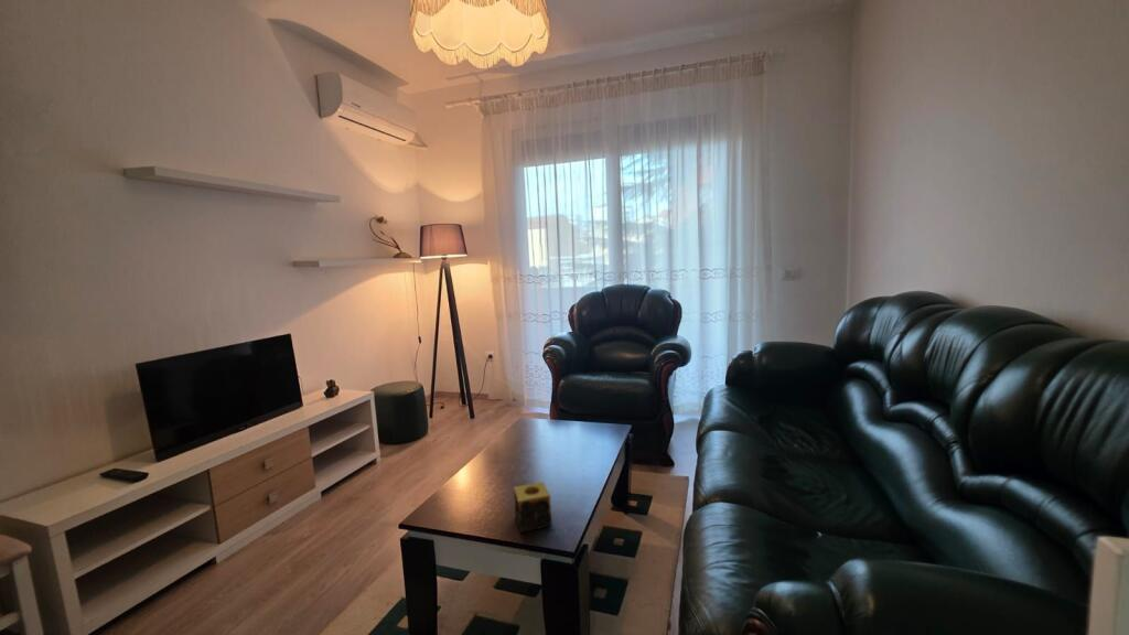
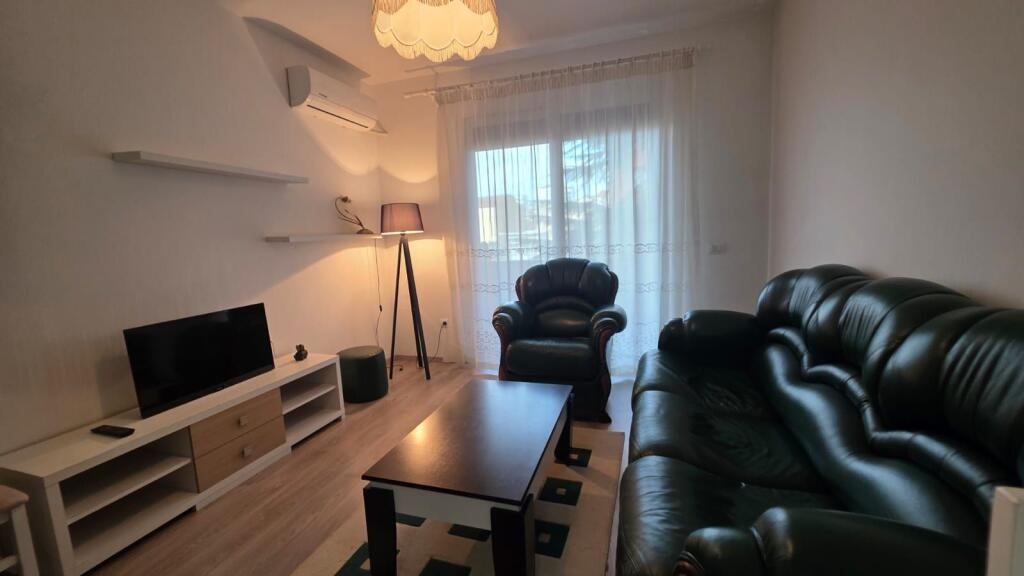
- candle [513,481,552,534]
